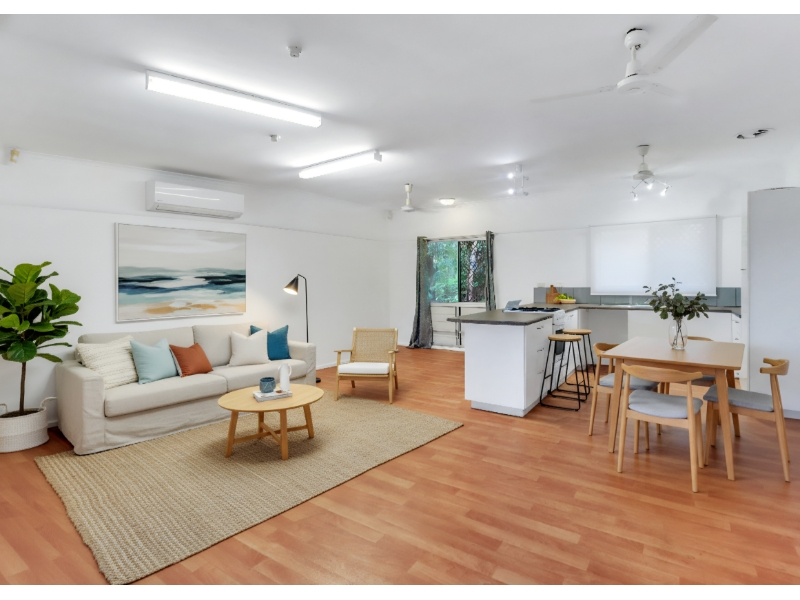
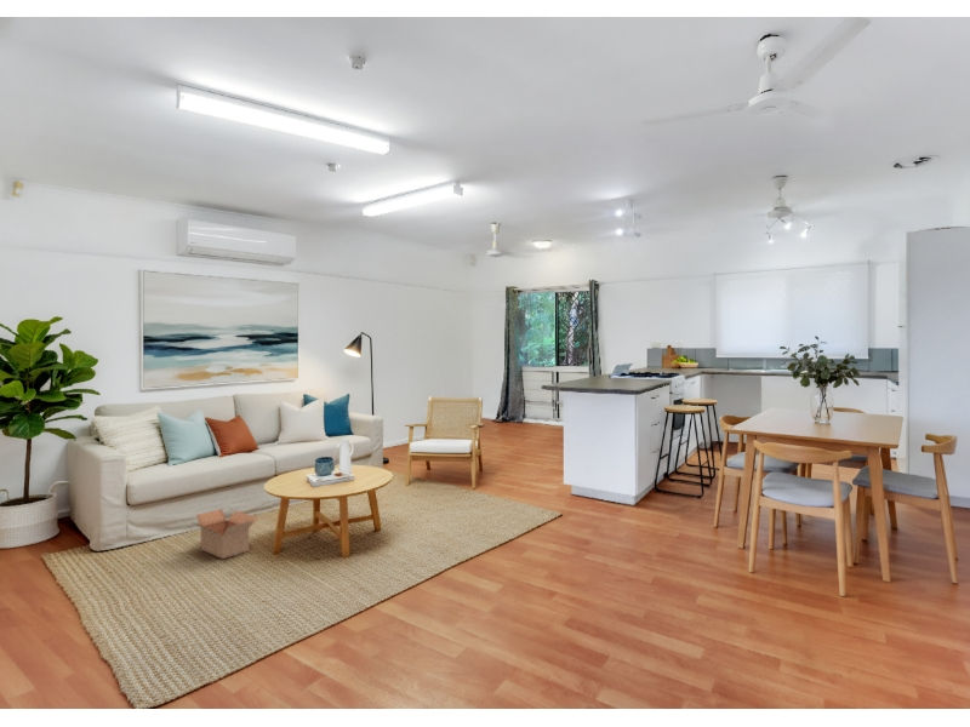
+ cardboard box [192,508,259,560]
